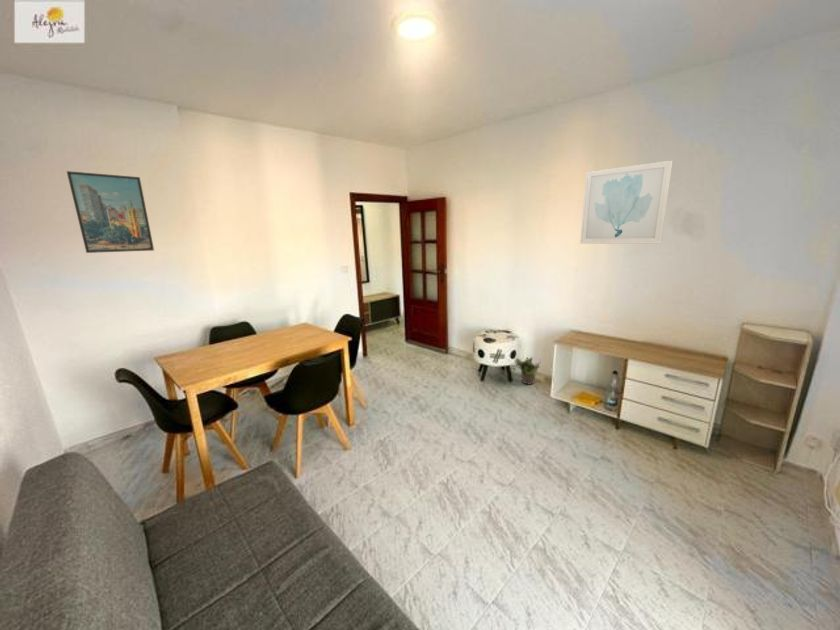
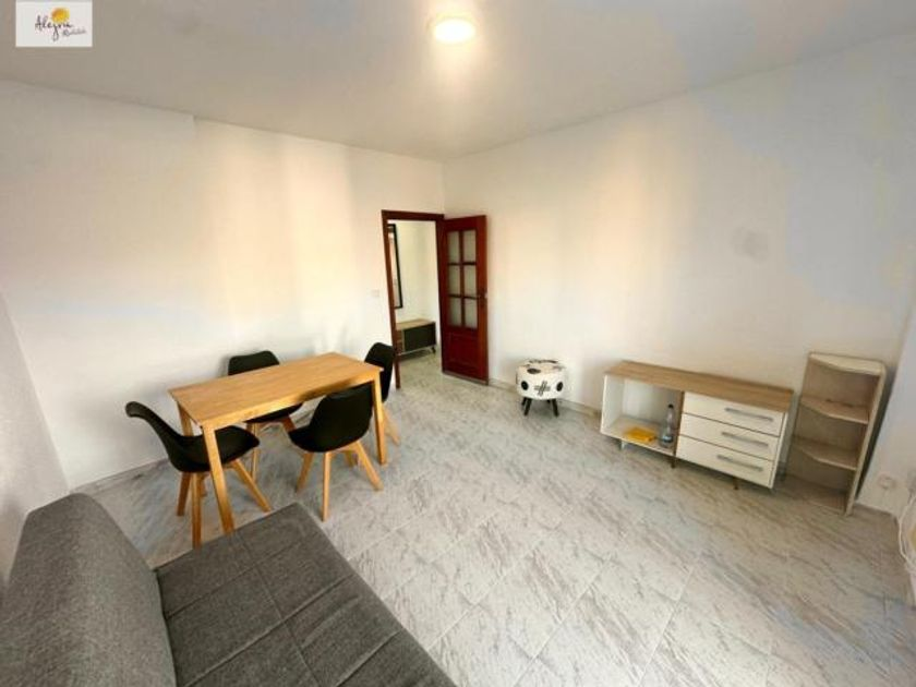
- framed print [66,170,155,254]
- potted plant [514,356,542,385]
- wall art [579,160,673,245]
